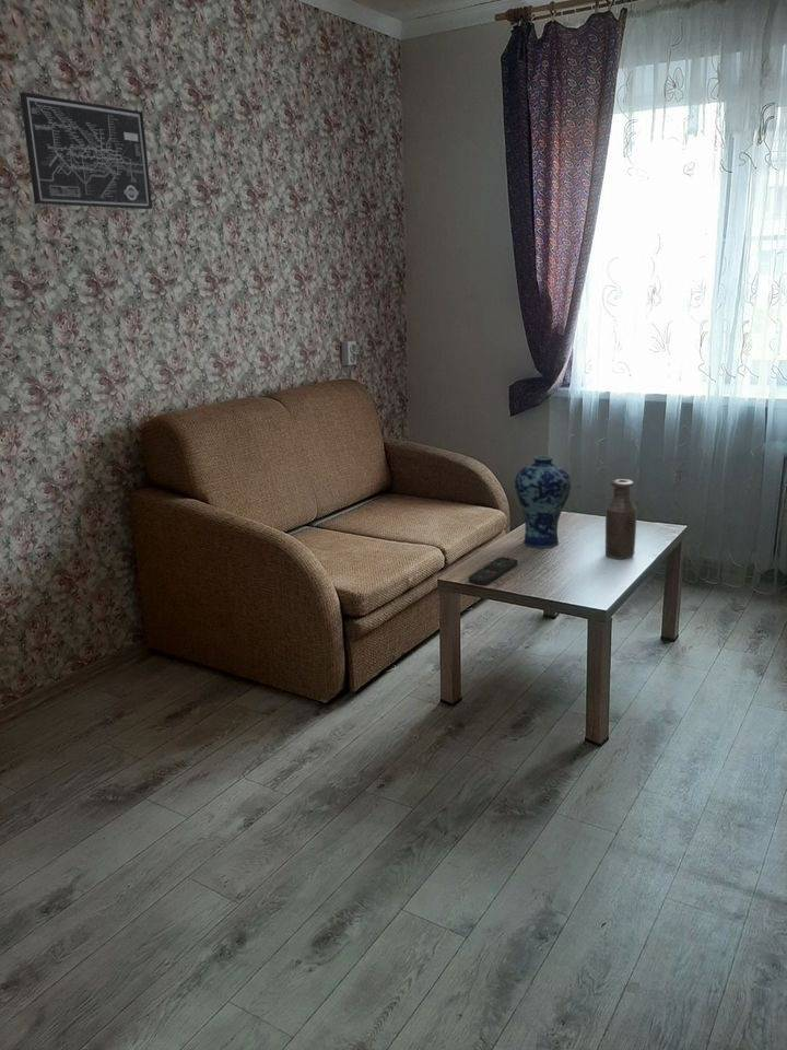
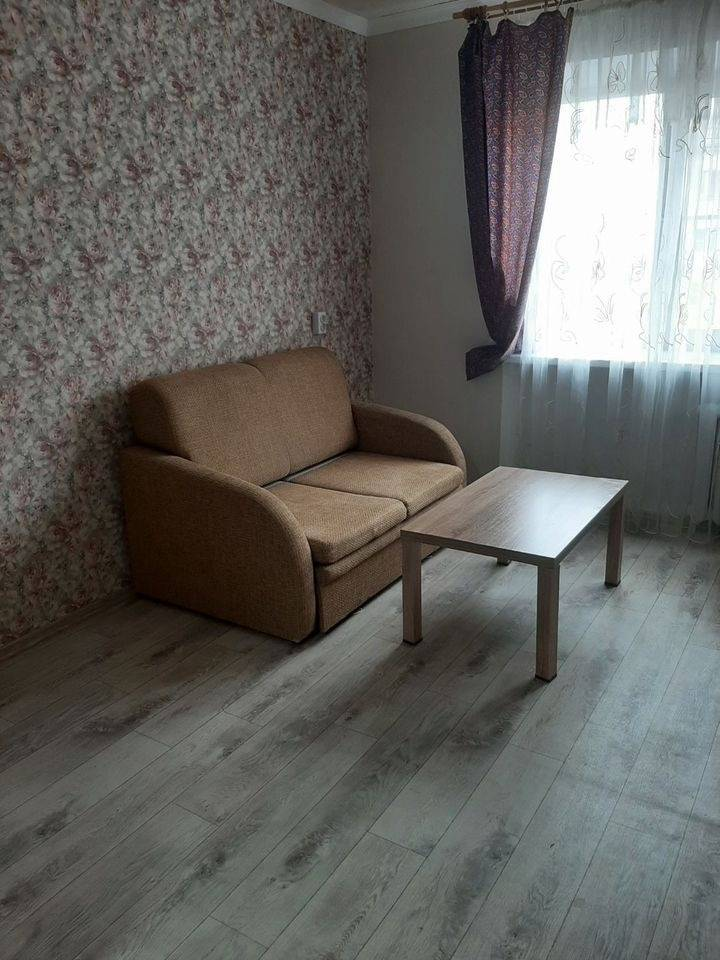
- bottle [604,478,638,560]
- wall art [19,91,153,210]
- vase [514,455,573,549]
- remote control [468,557,518,586]
